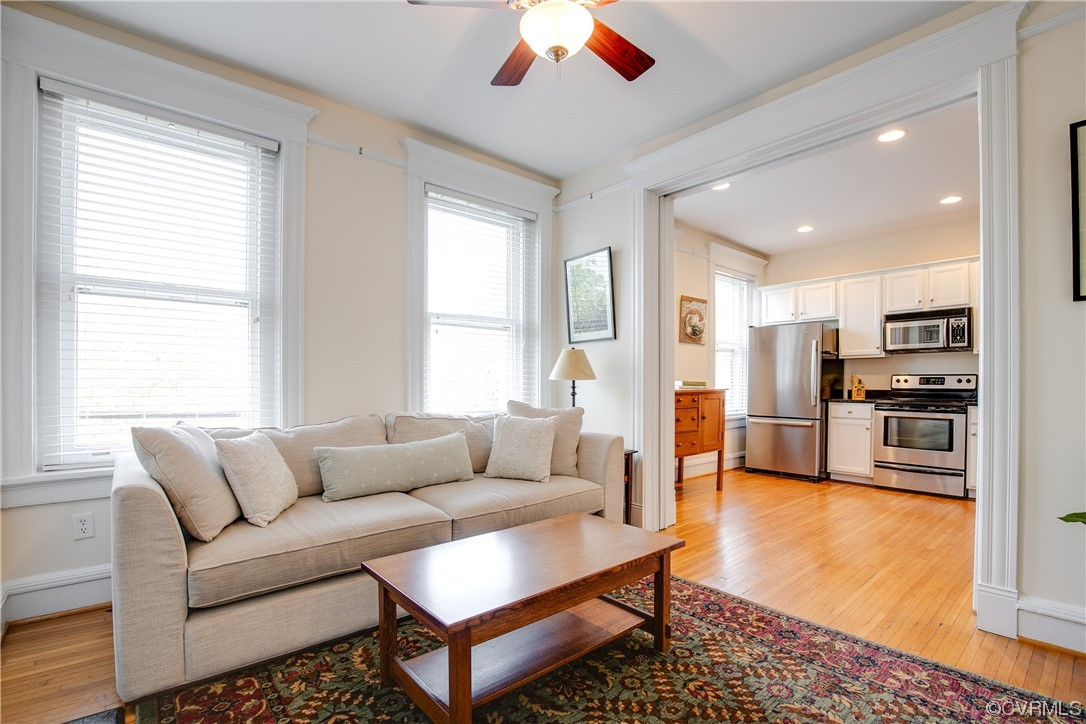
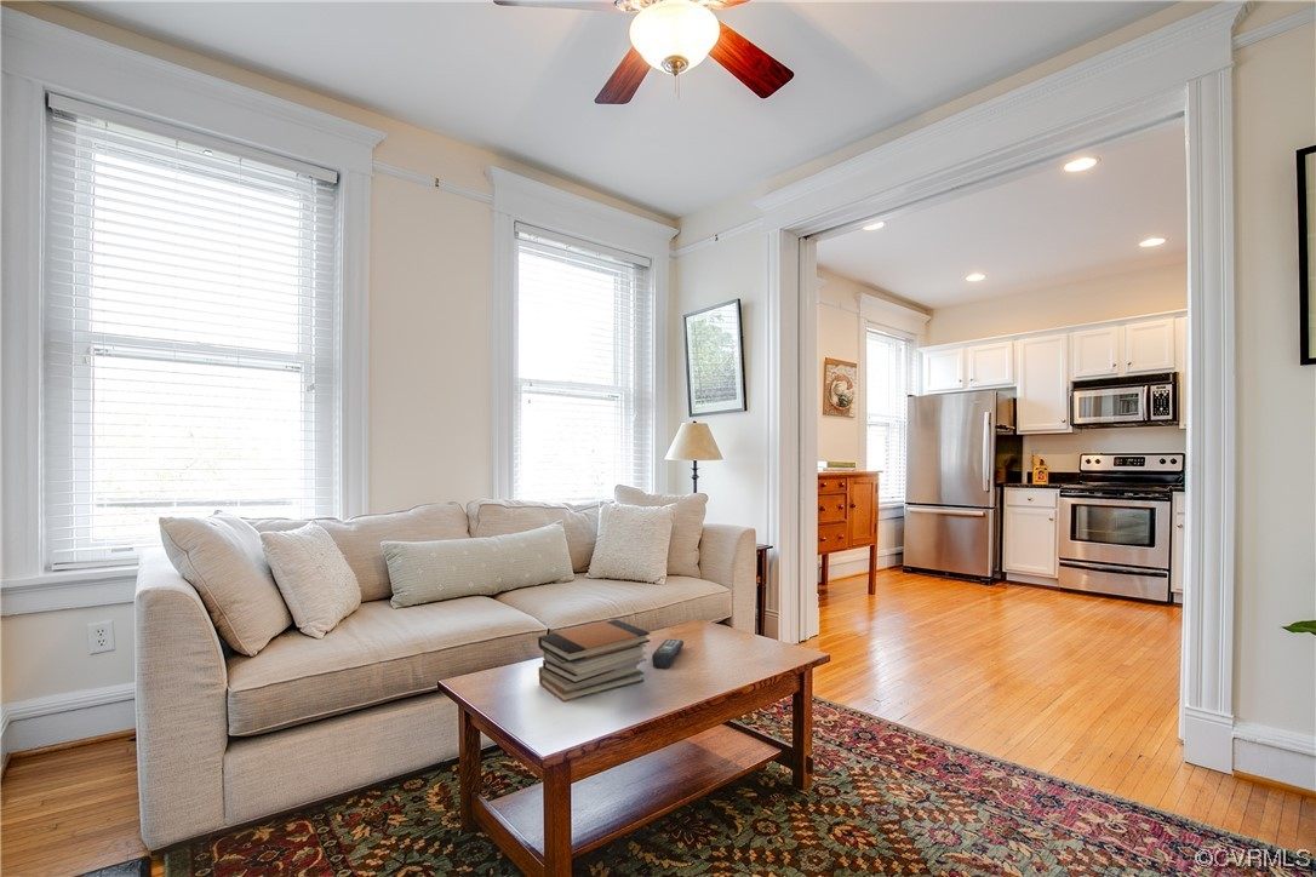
+ book stack [537,619,651,703]
+ remote control [651,638,685,670]
